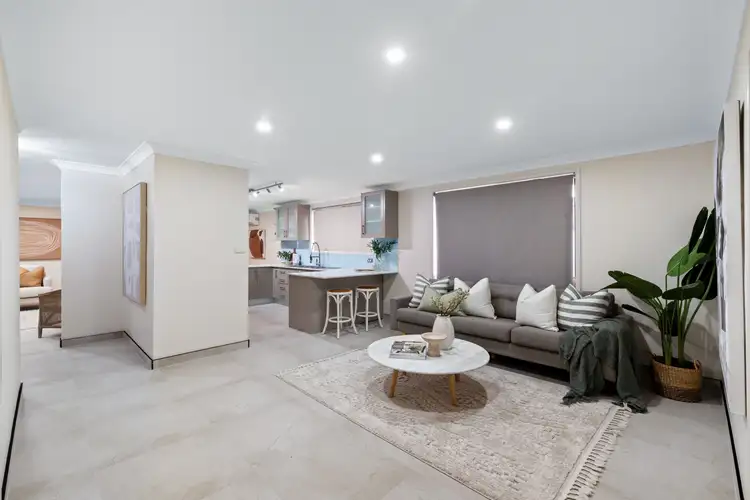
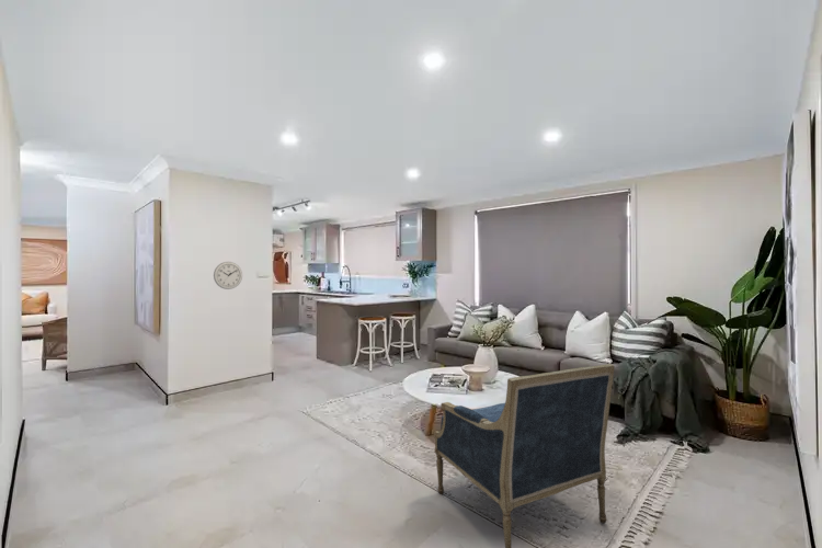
+ wall clock [213,261,243,290]
+ armchair [433,363,616,548]
